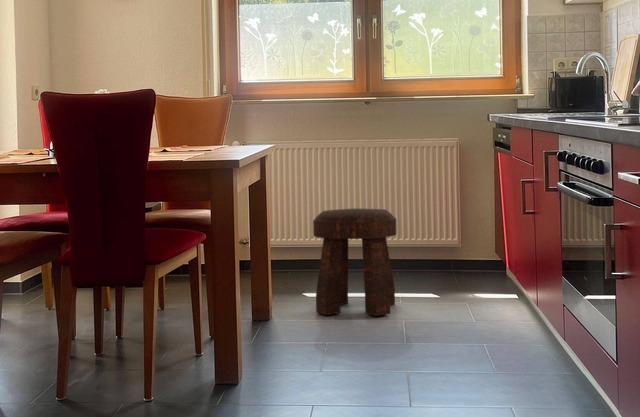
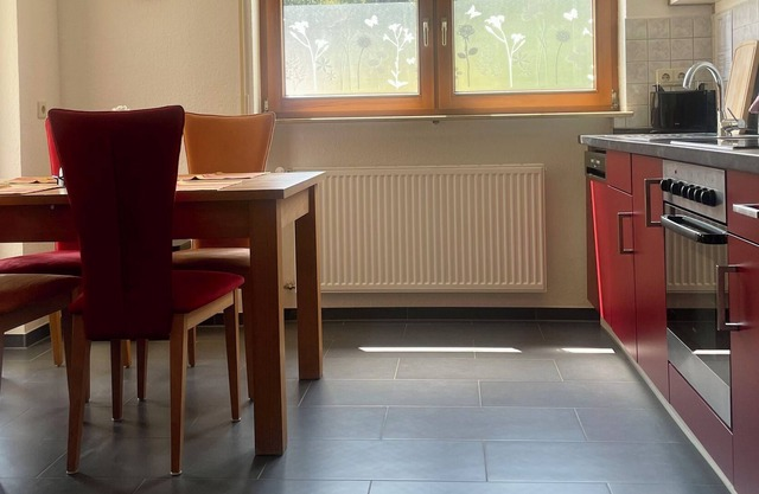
- stool [312,207,398,317]
